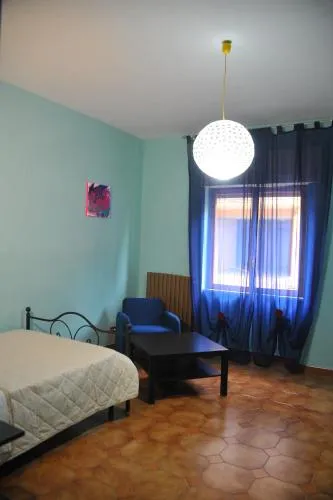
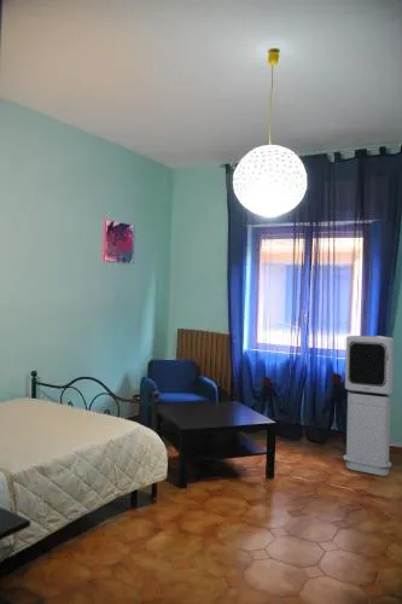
+ air purifier [343,335,396,477]
